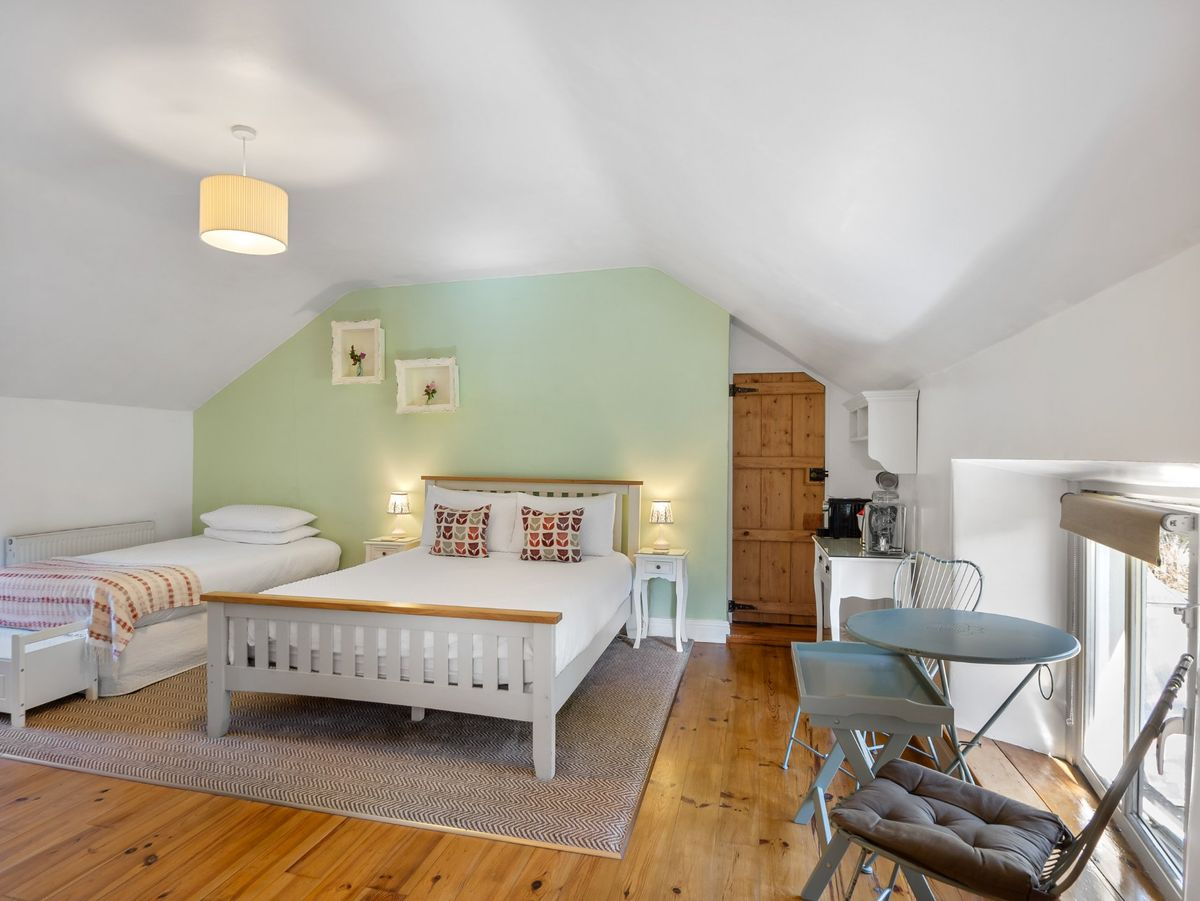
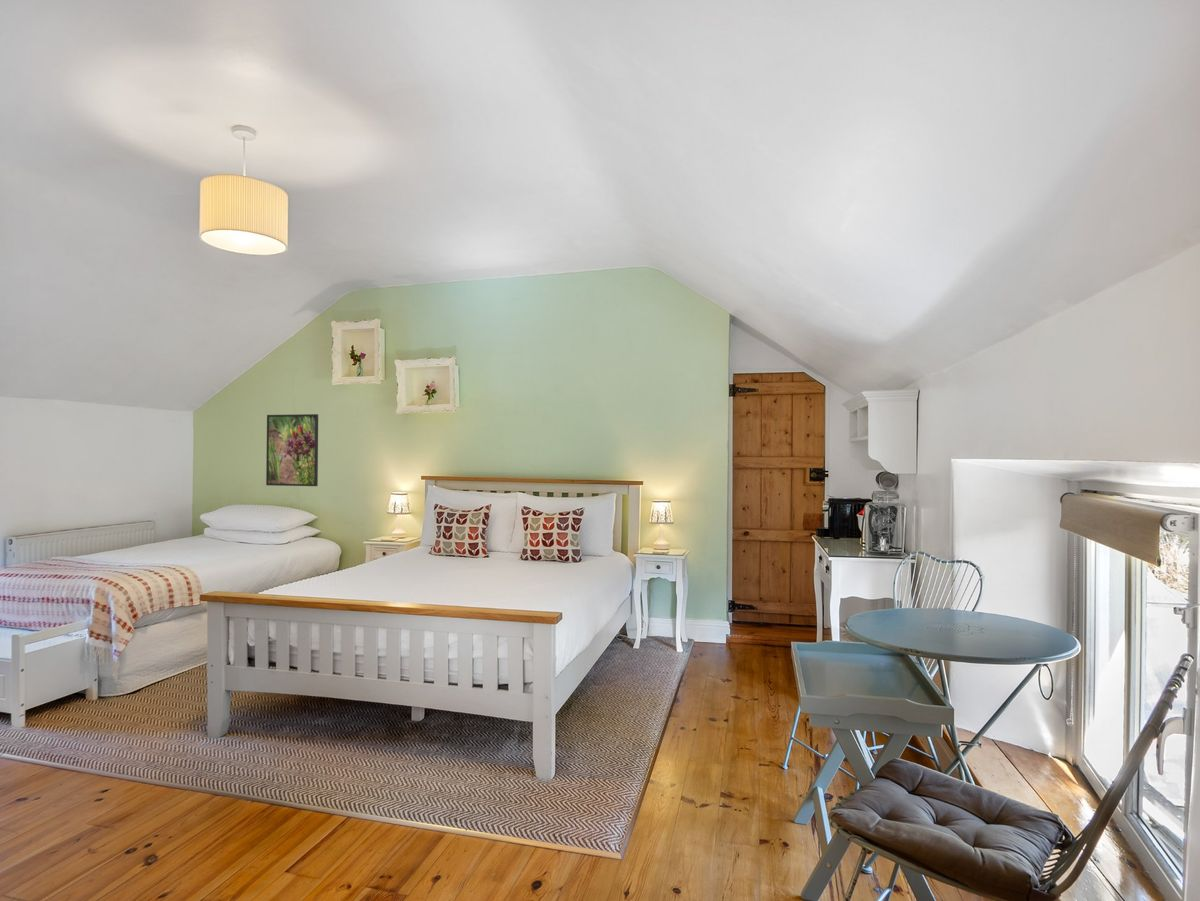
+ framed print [265,413,319,487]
